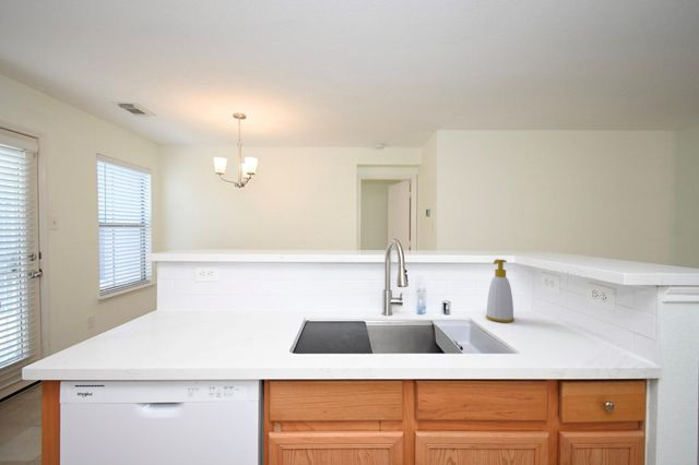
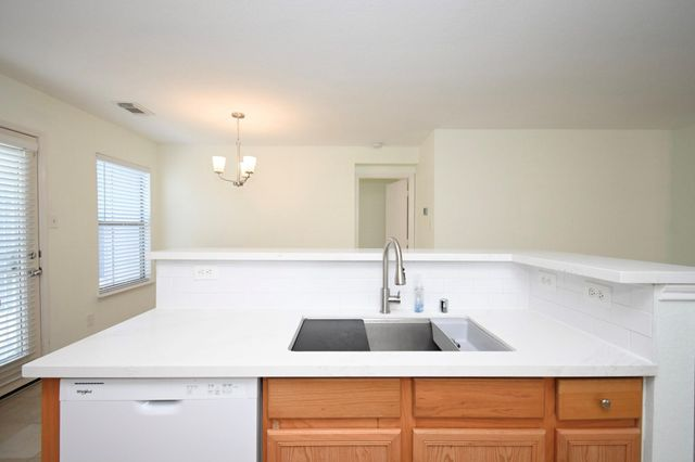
- soap bottle [485,259,516,323]
